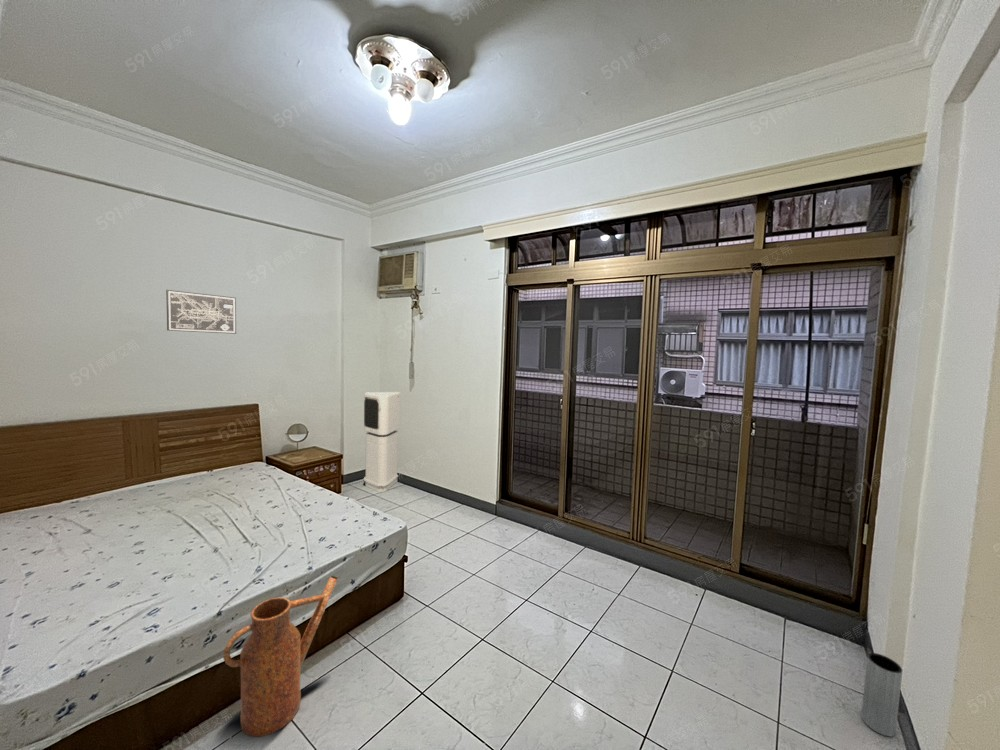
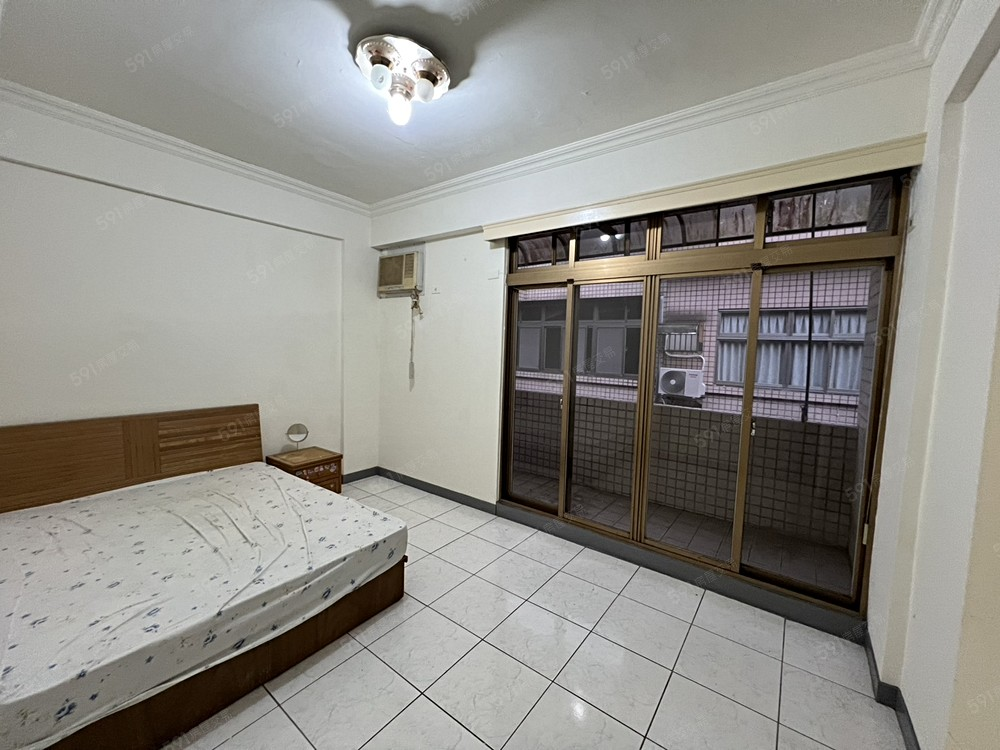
- vase [860,652,903,738]
- watering can [222,575,339,738]
- air purifier [363,391,401,493]
- wall art [165,289,237,335]
